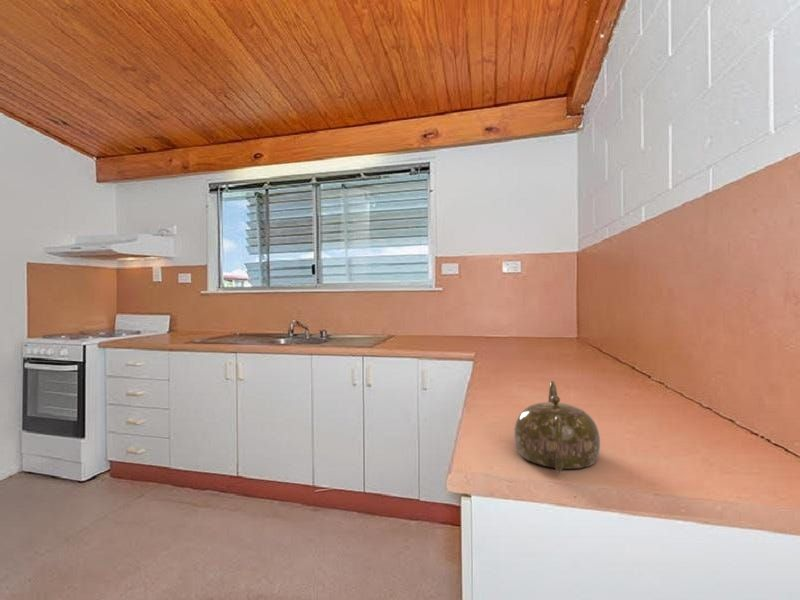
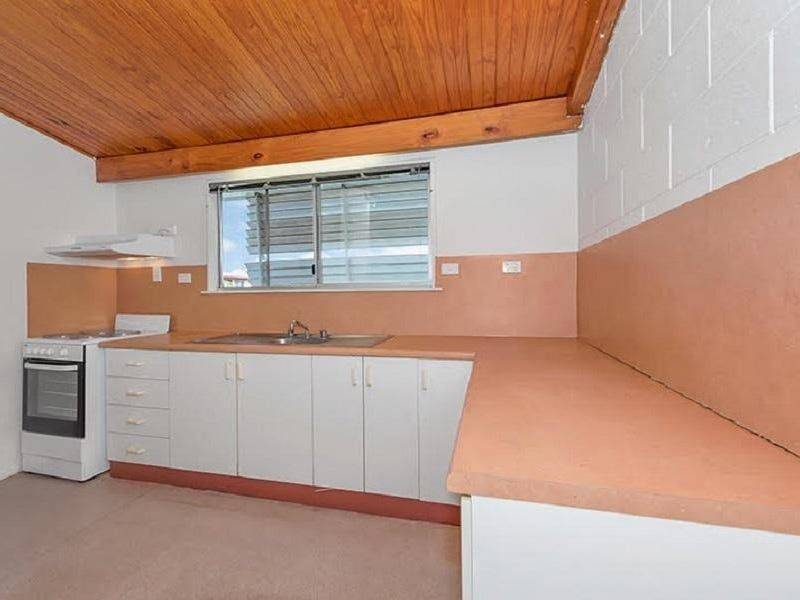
- teapot [513,380,601,474]
